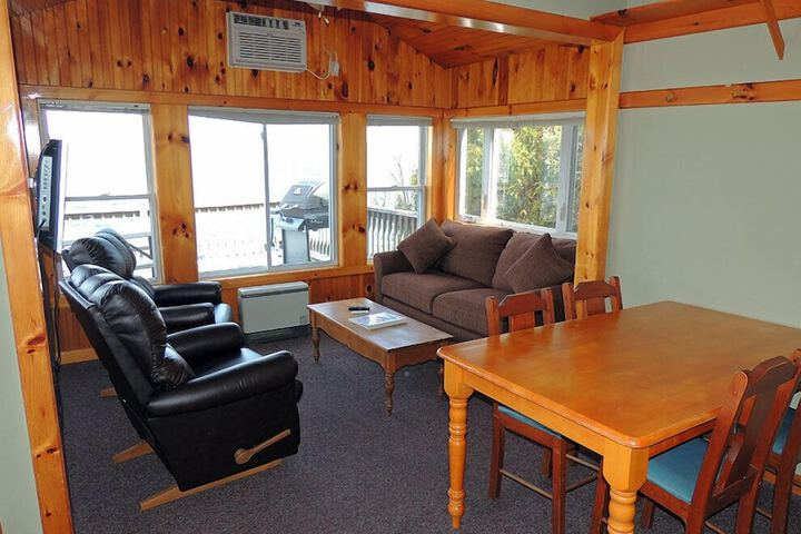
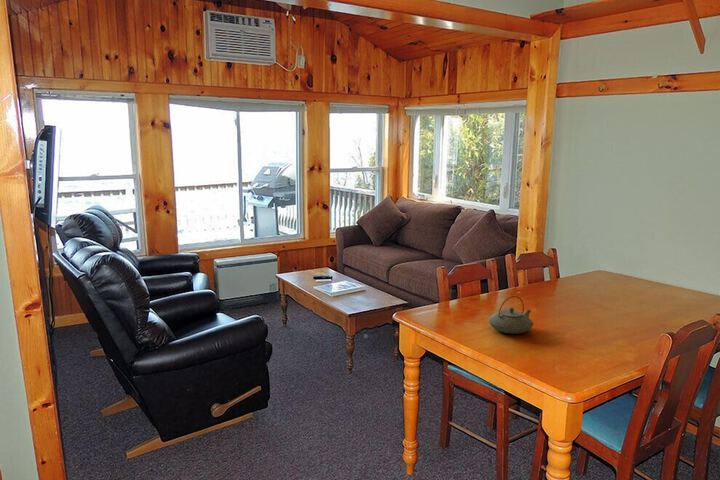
+ teapot [488,295,535,335]
